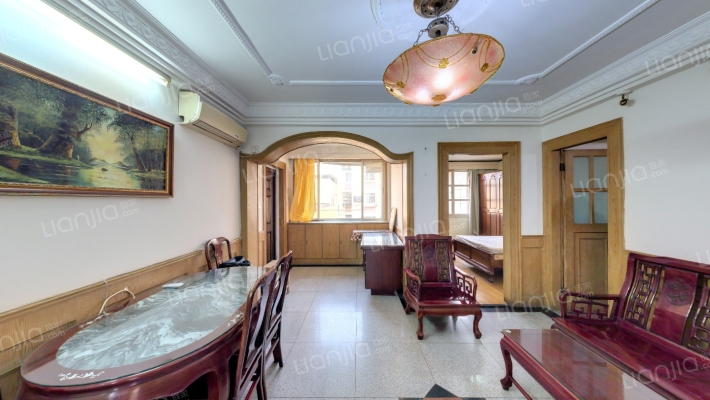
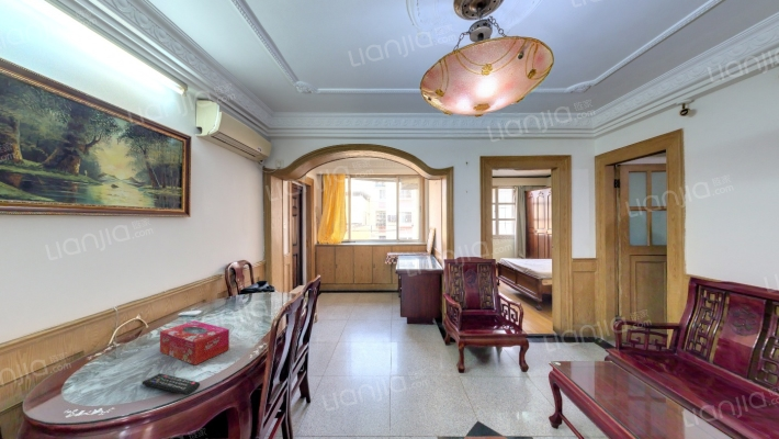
+ remote control [140,372,201,396]
+ tissue box [159,319,230,367]
